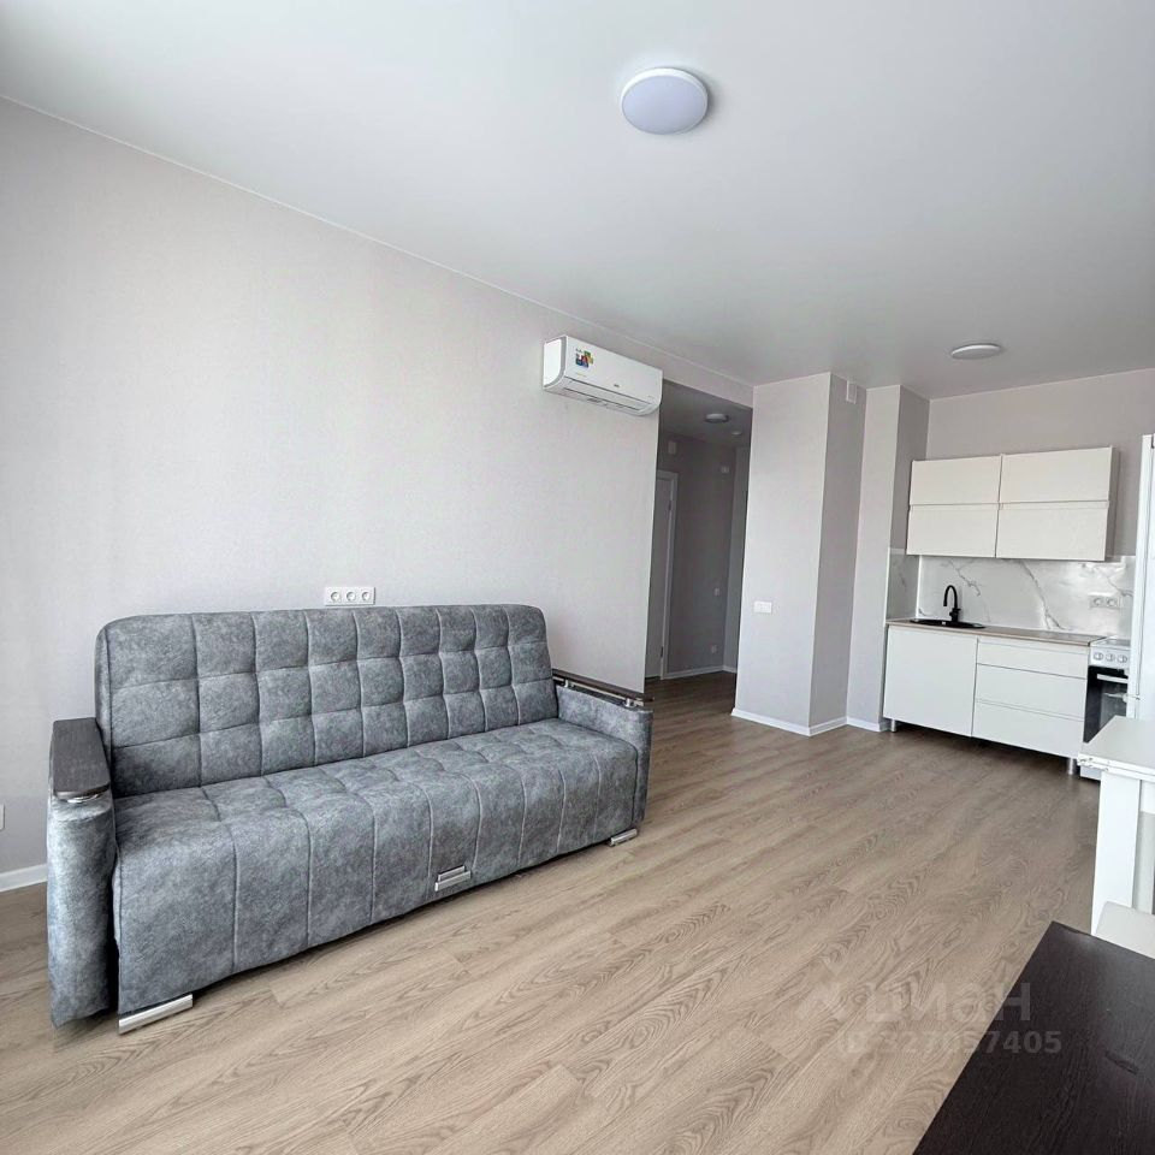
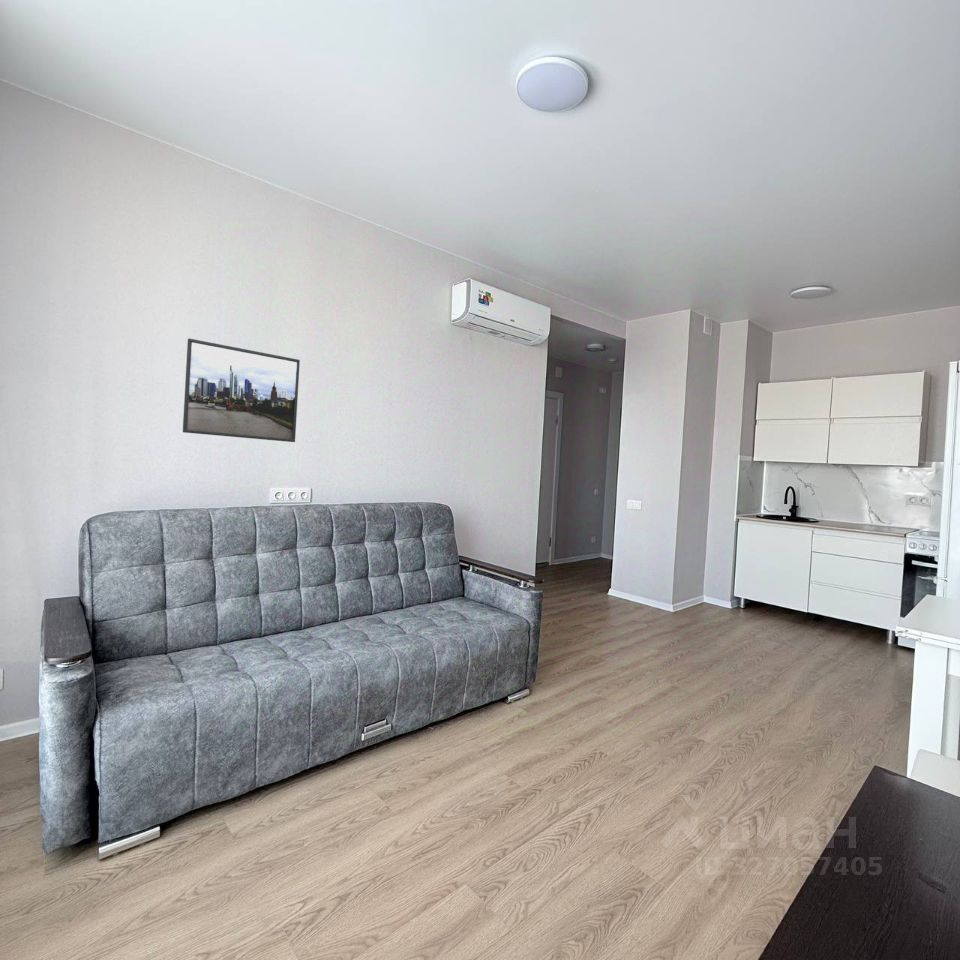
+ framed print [182,337,301,443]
